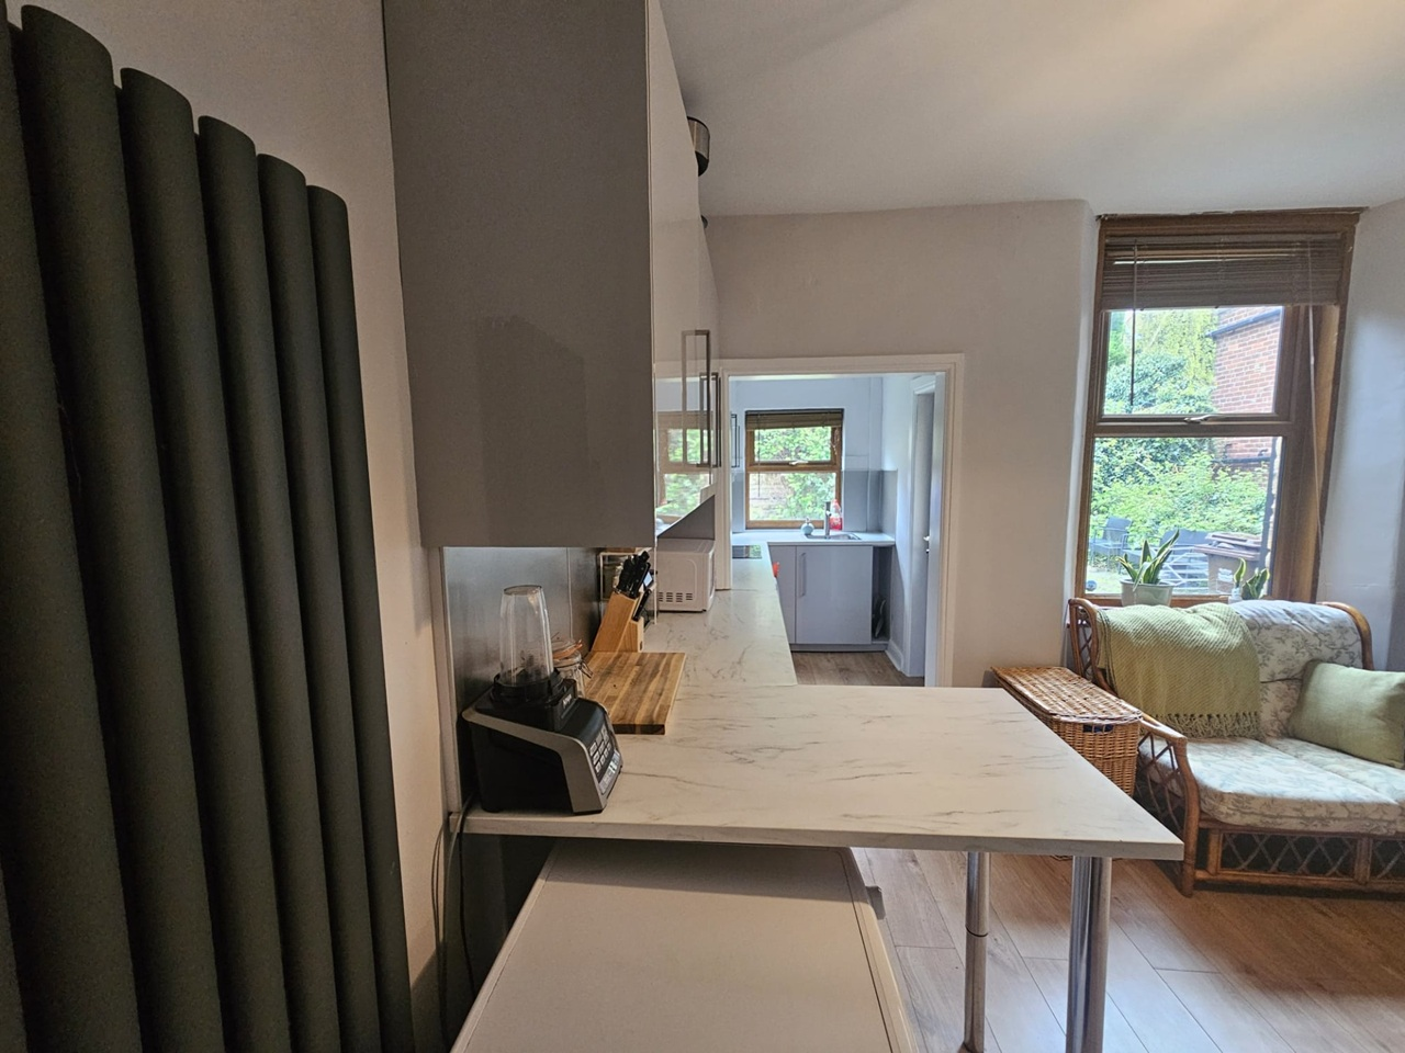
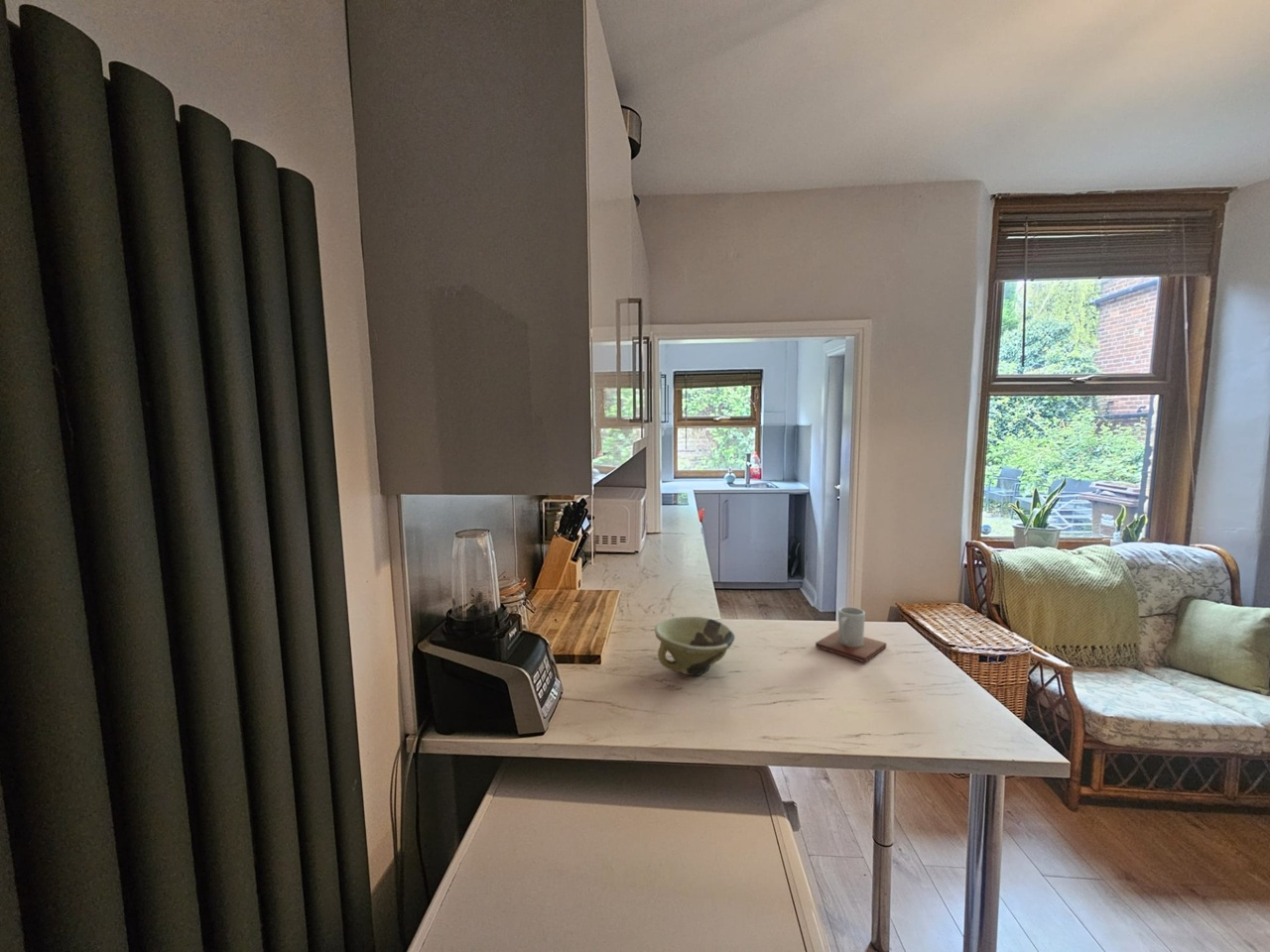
+ bowl [654,616,735,676]
+ mug [815,606,888,663]
